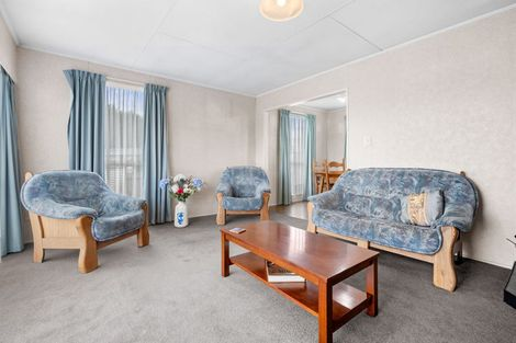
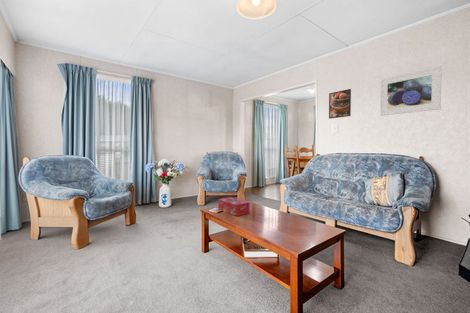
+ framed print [328,88,352,120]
+ tissue box [217,196,251,217]
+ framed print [379,65,443,117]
